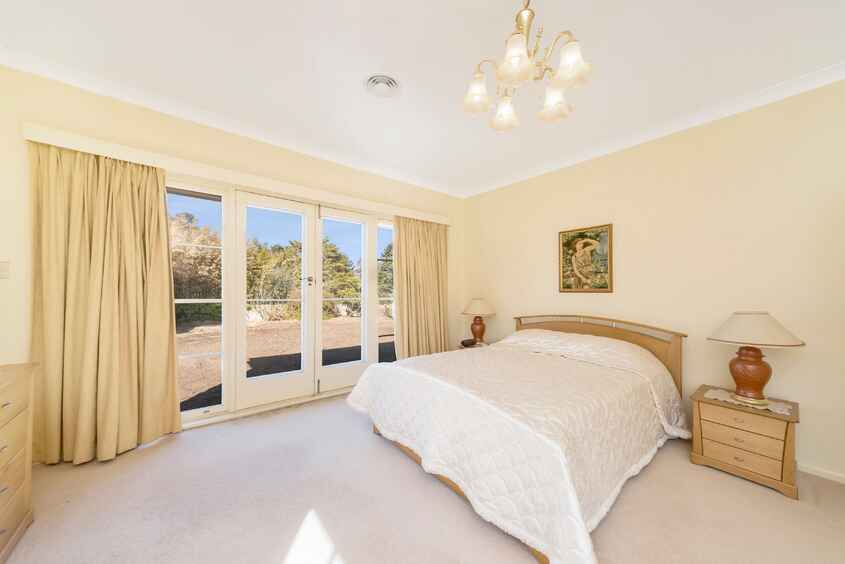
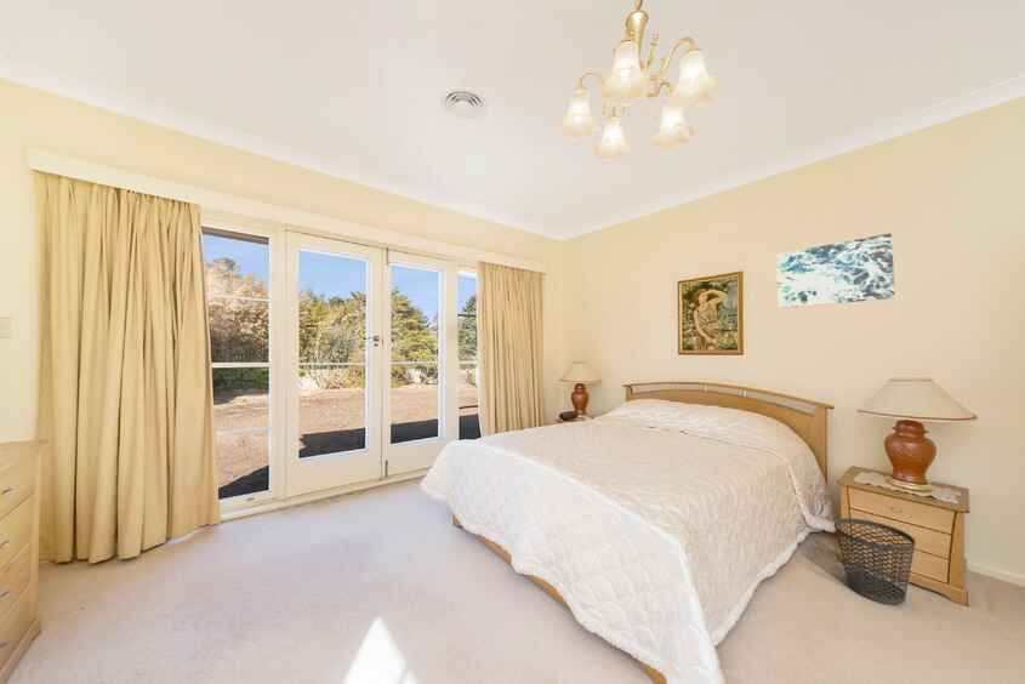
+ wall art [775,233,896,309]
+ wastebasket [833,517,916,606]
